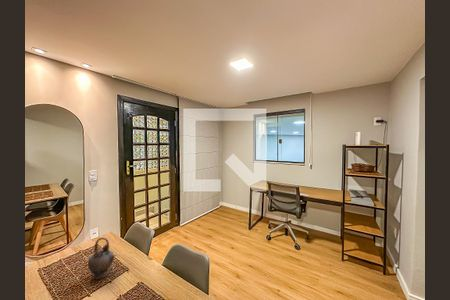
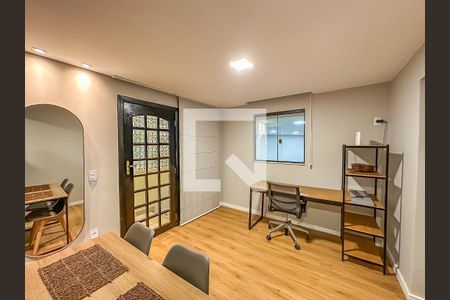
- teapot [87,237,117,280]
